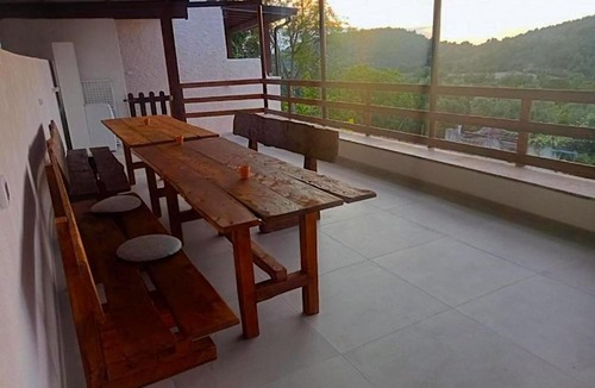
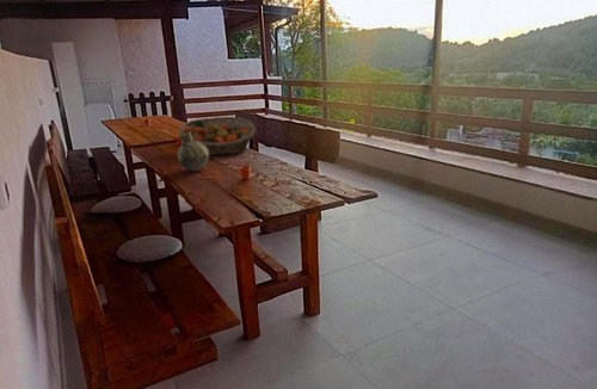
+ pitcher [177,132,210,172]
+ fruit basket [179,116,257,156]
